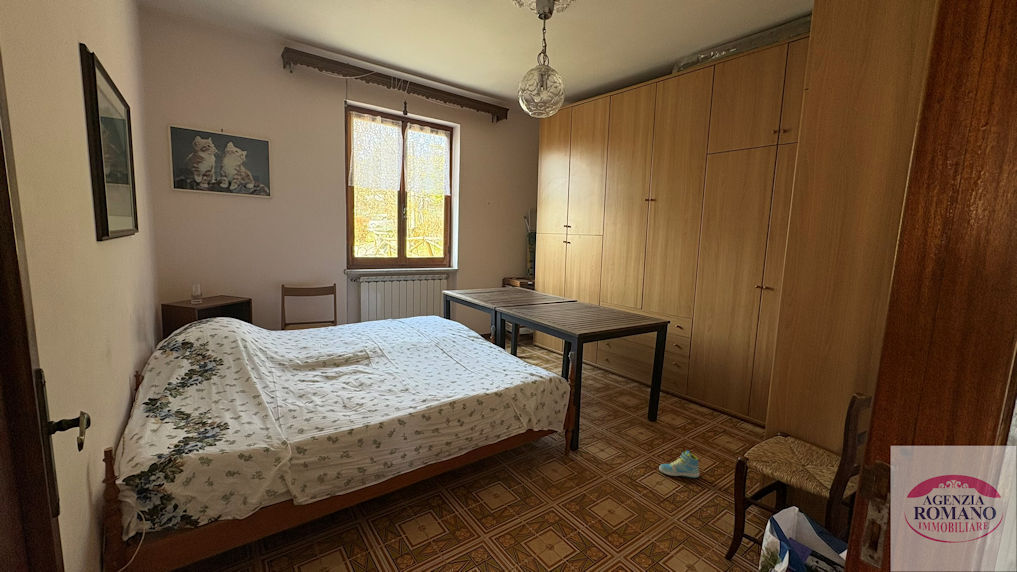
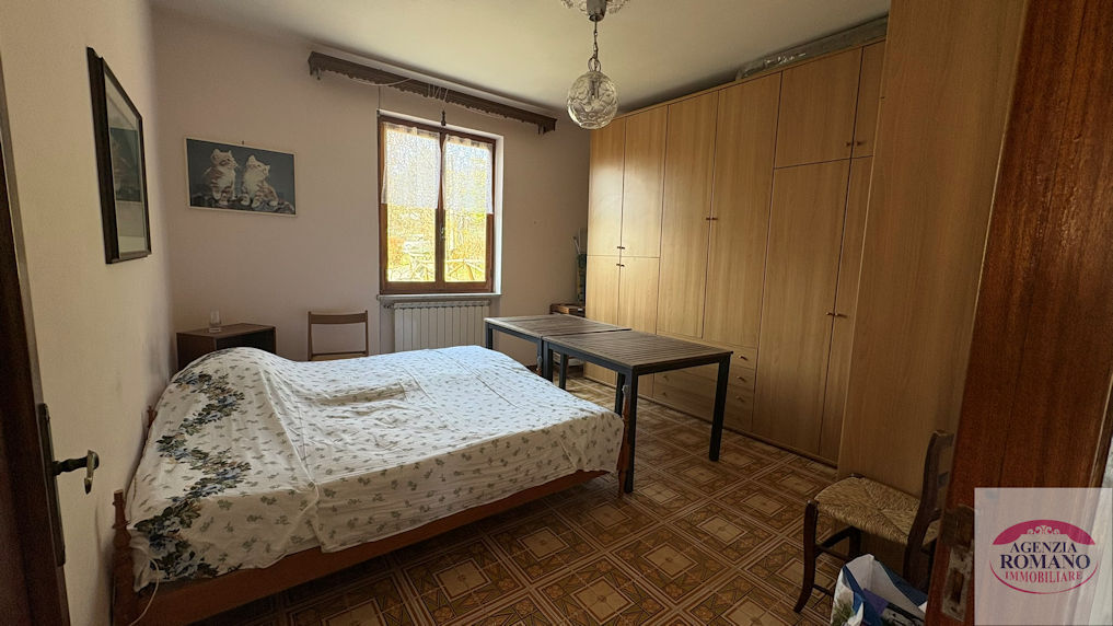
- sneaker [658,450,700,479]
